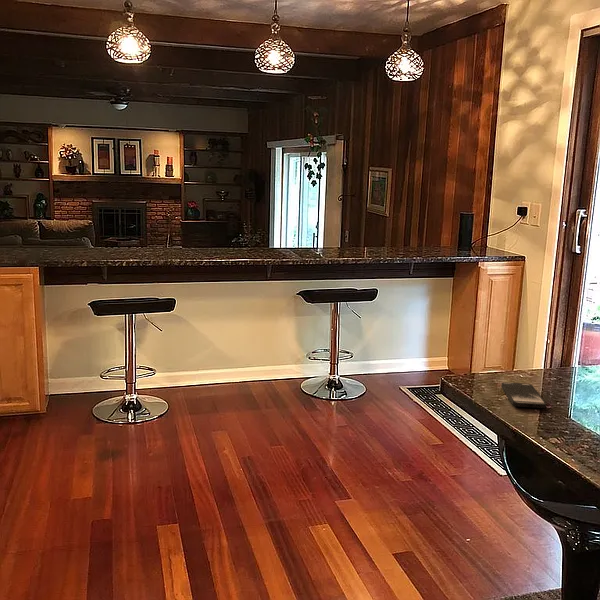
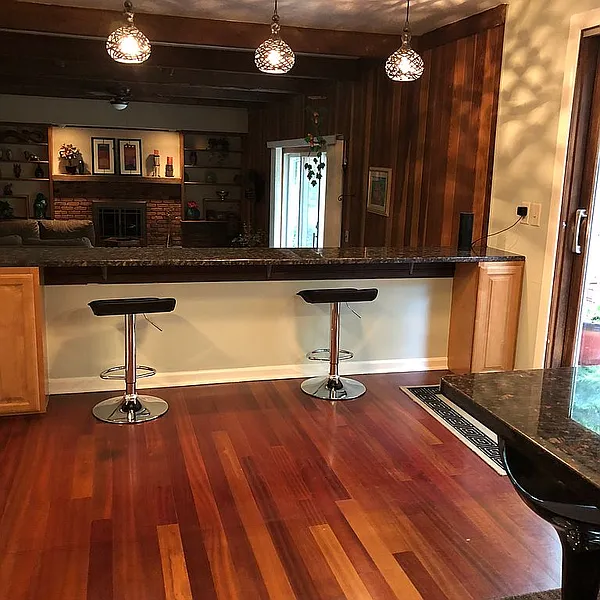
- smartphone [500,381,547,409]
